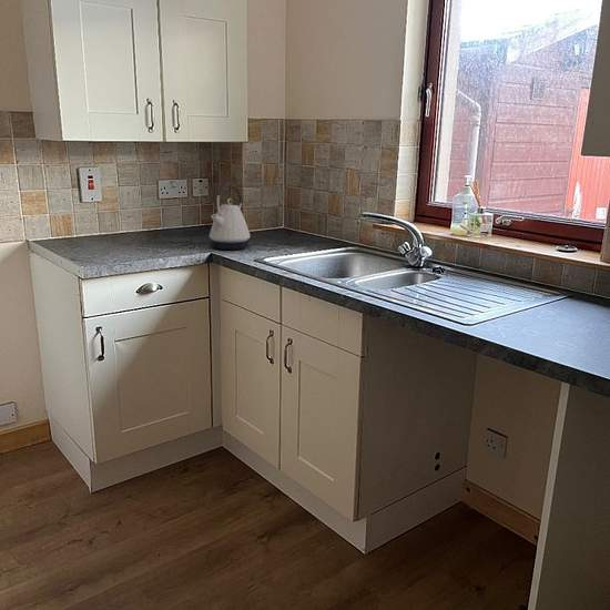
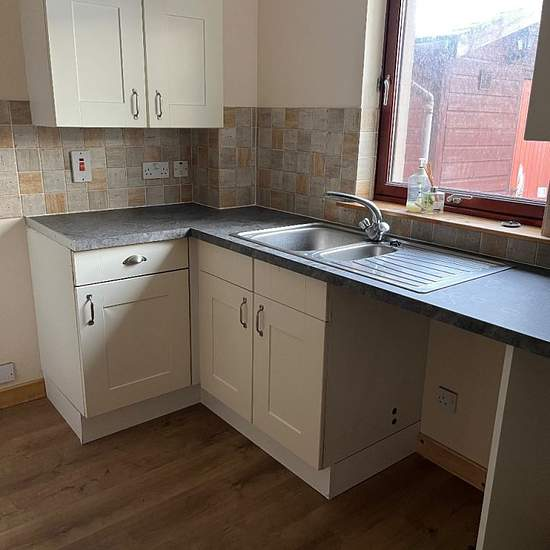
- kettle [209,182,252,251]
